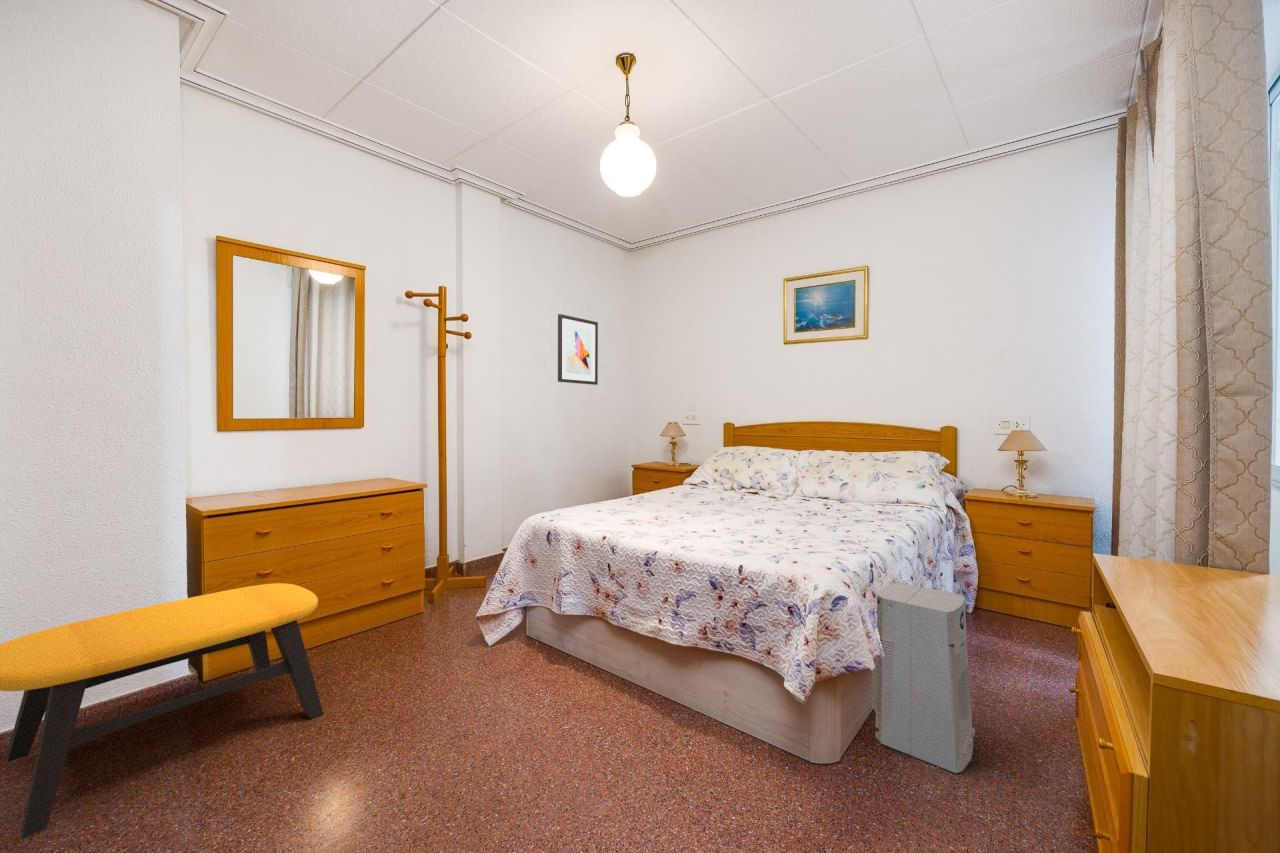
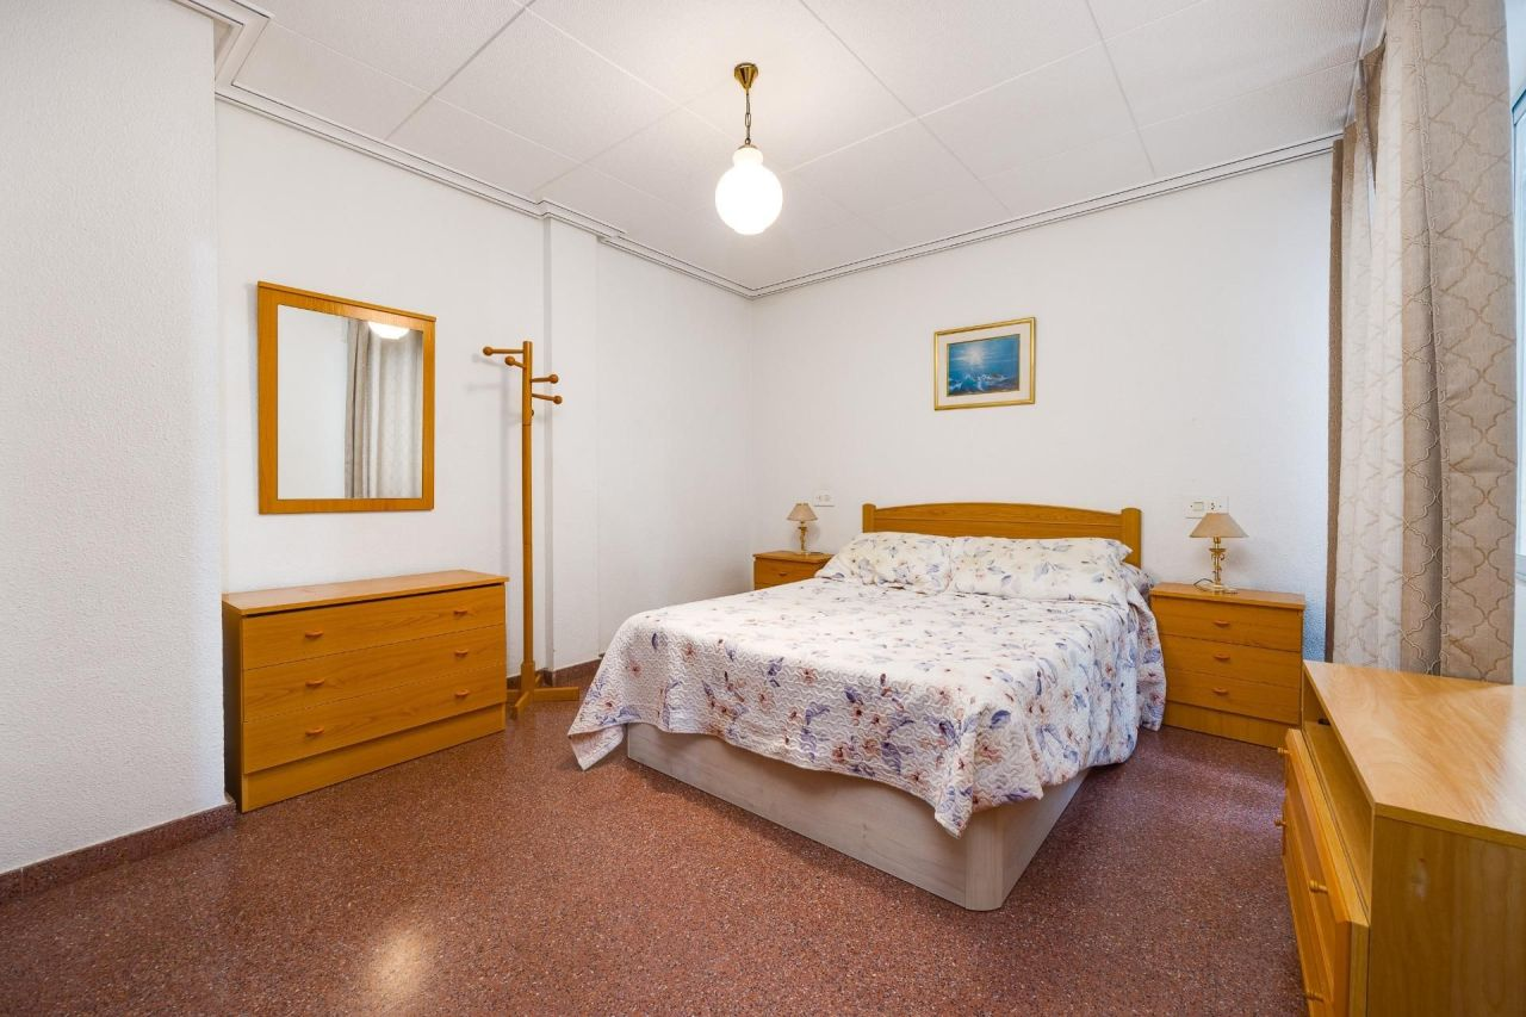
- bench [0,582,324,839]
- air purifier [871,582,976,774]
- wall art [557,313,599,386]
